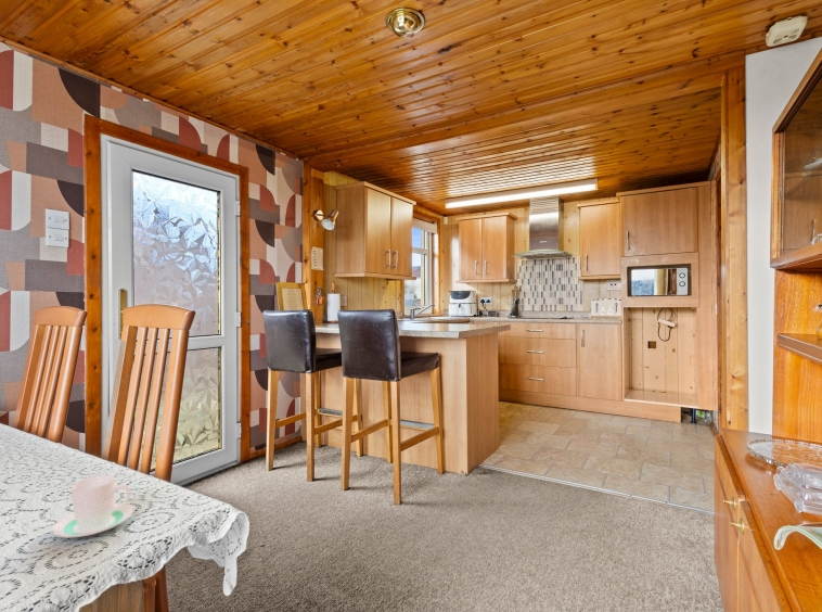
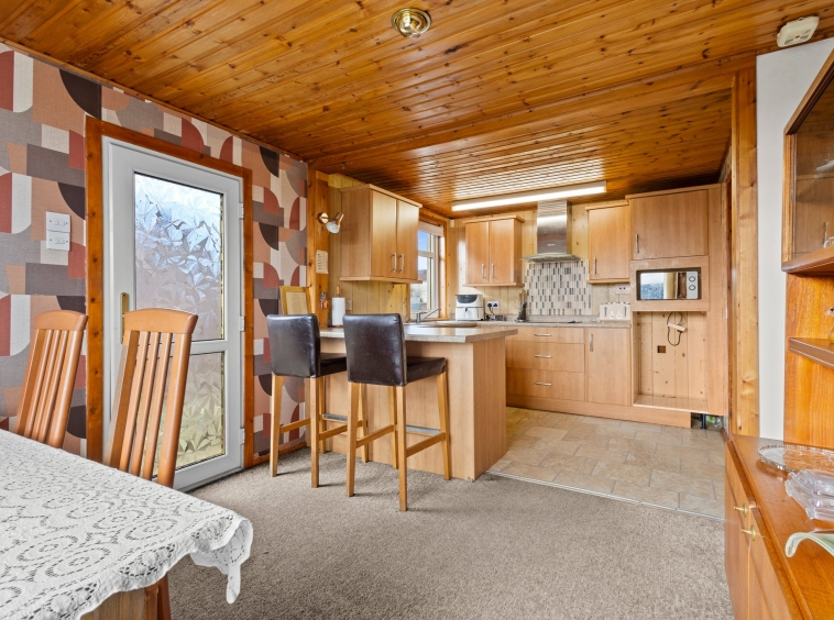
- teacup [51,474,134,538]
